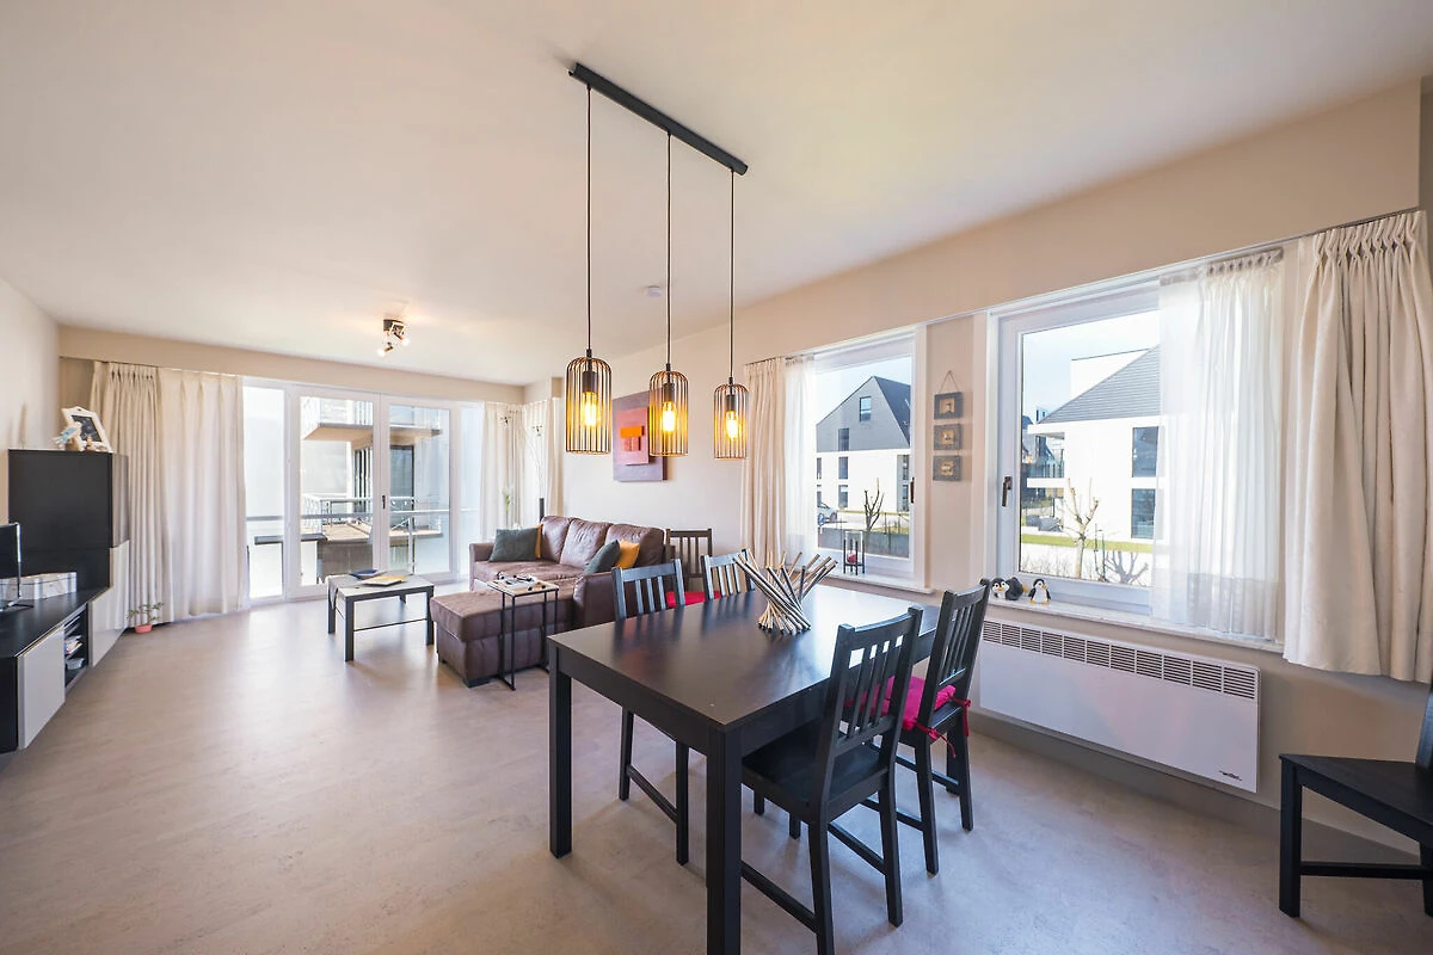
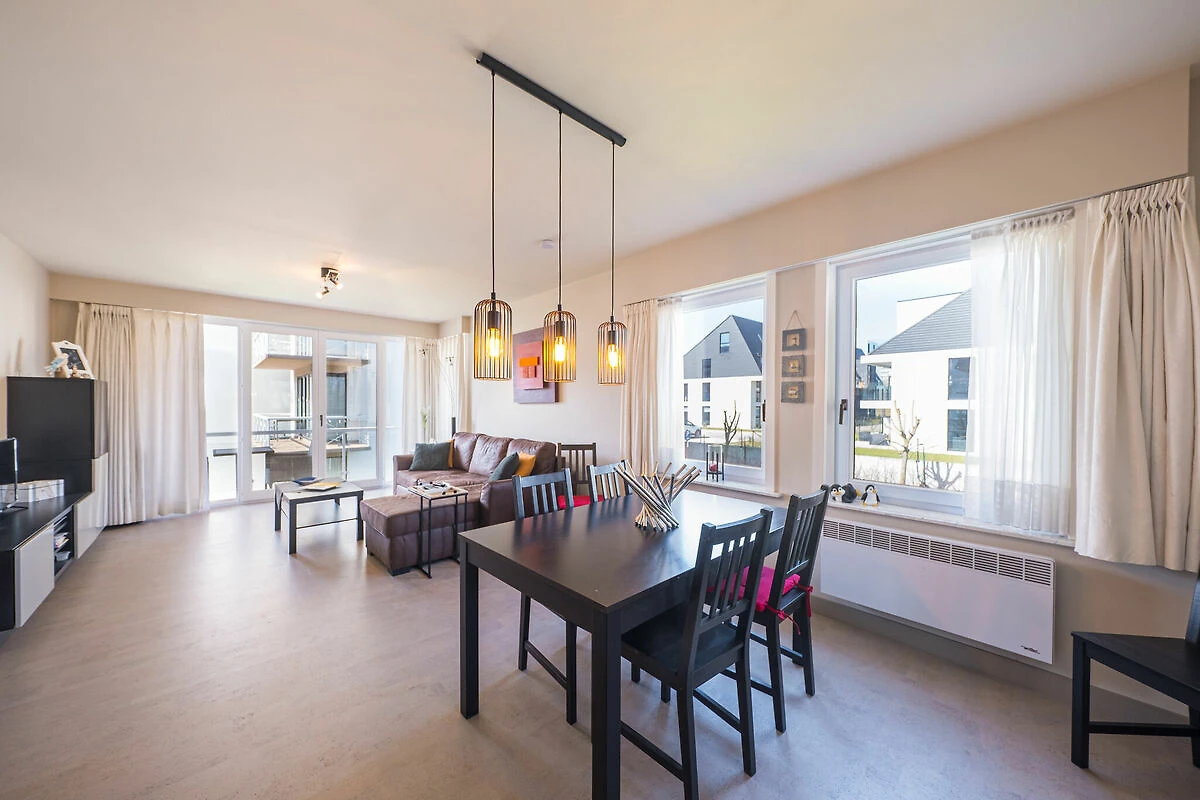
- potted plant [122,602,165,636]
